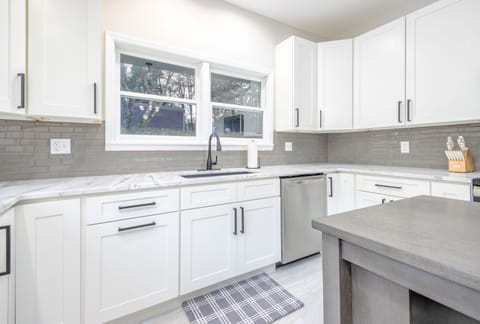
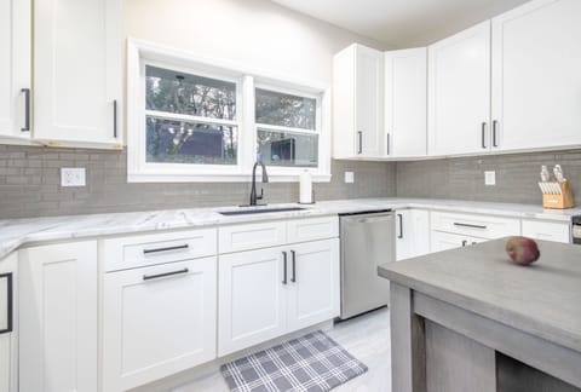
+ fruit [505,235,541,265]
